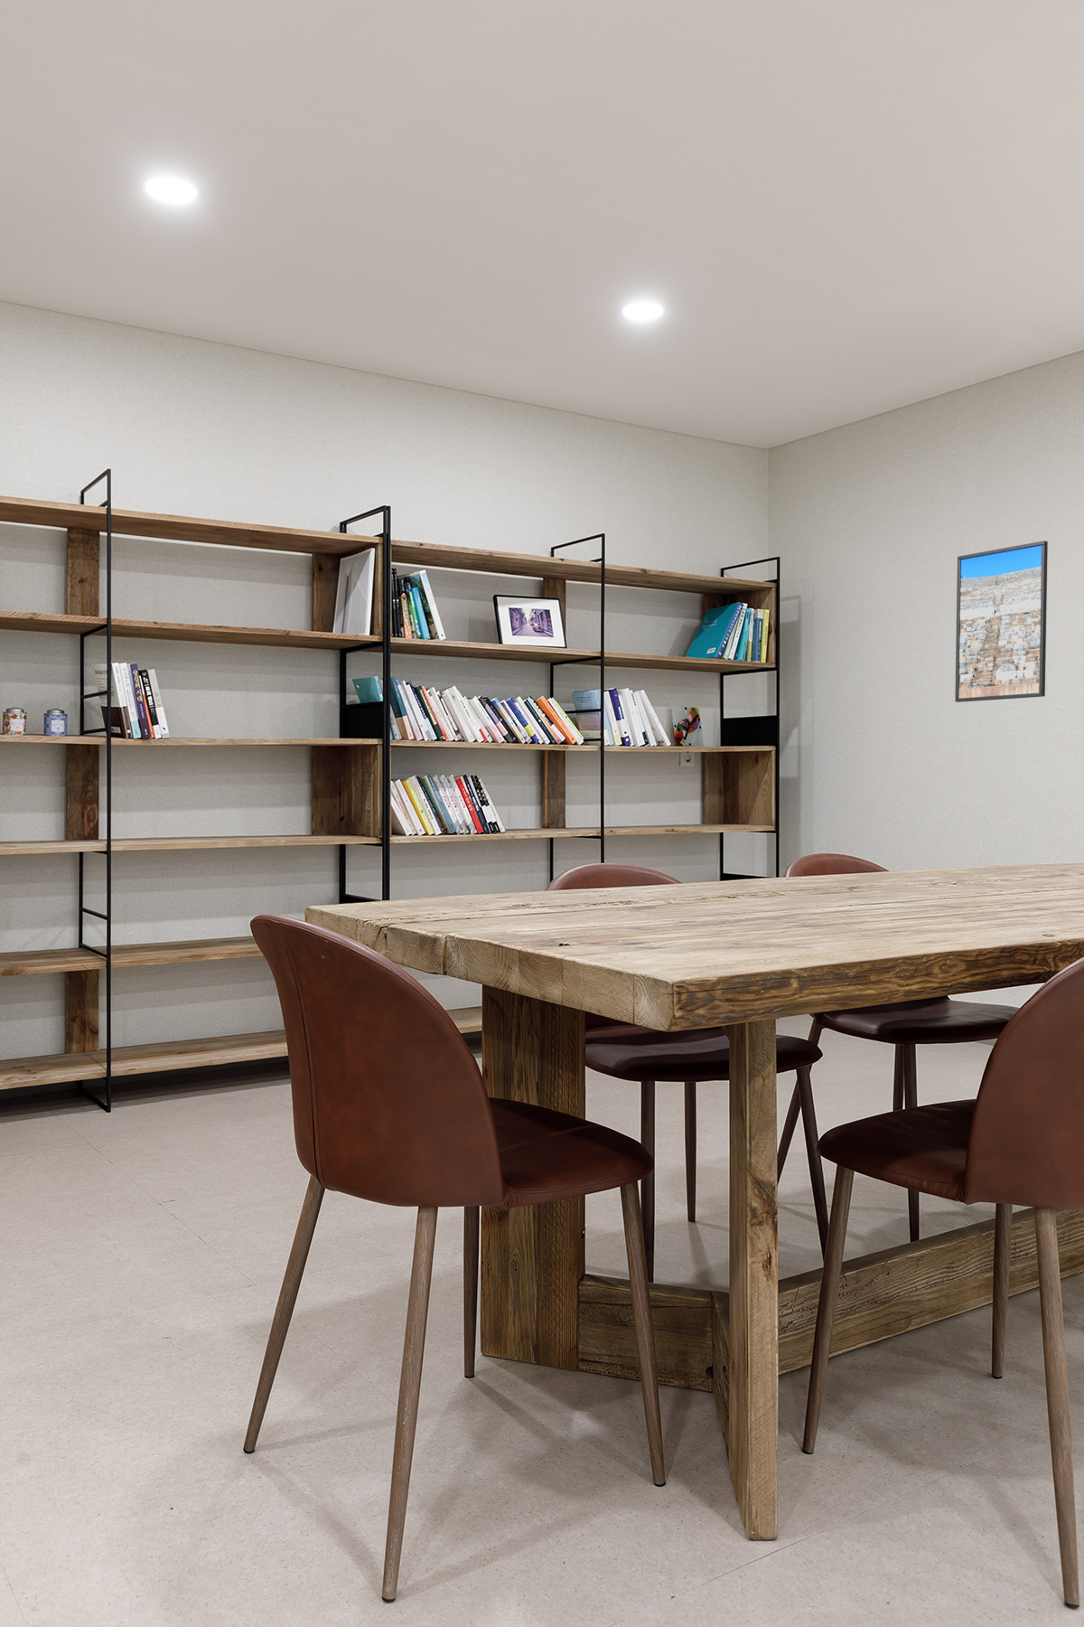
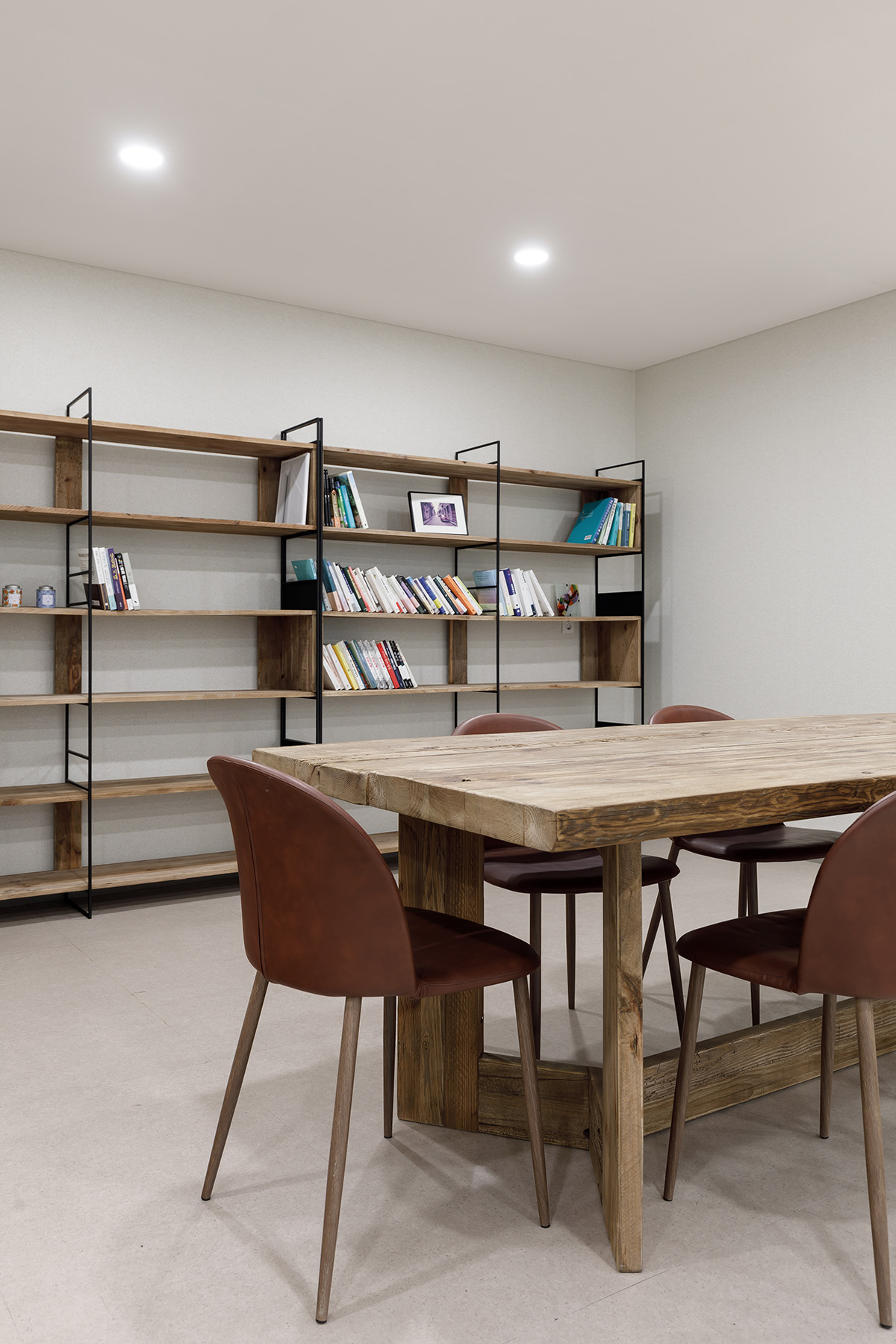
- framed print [953,540,1049,703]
